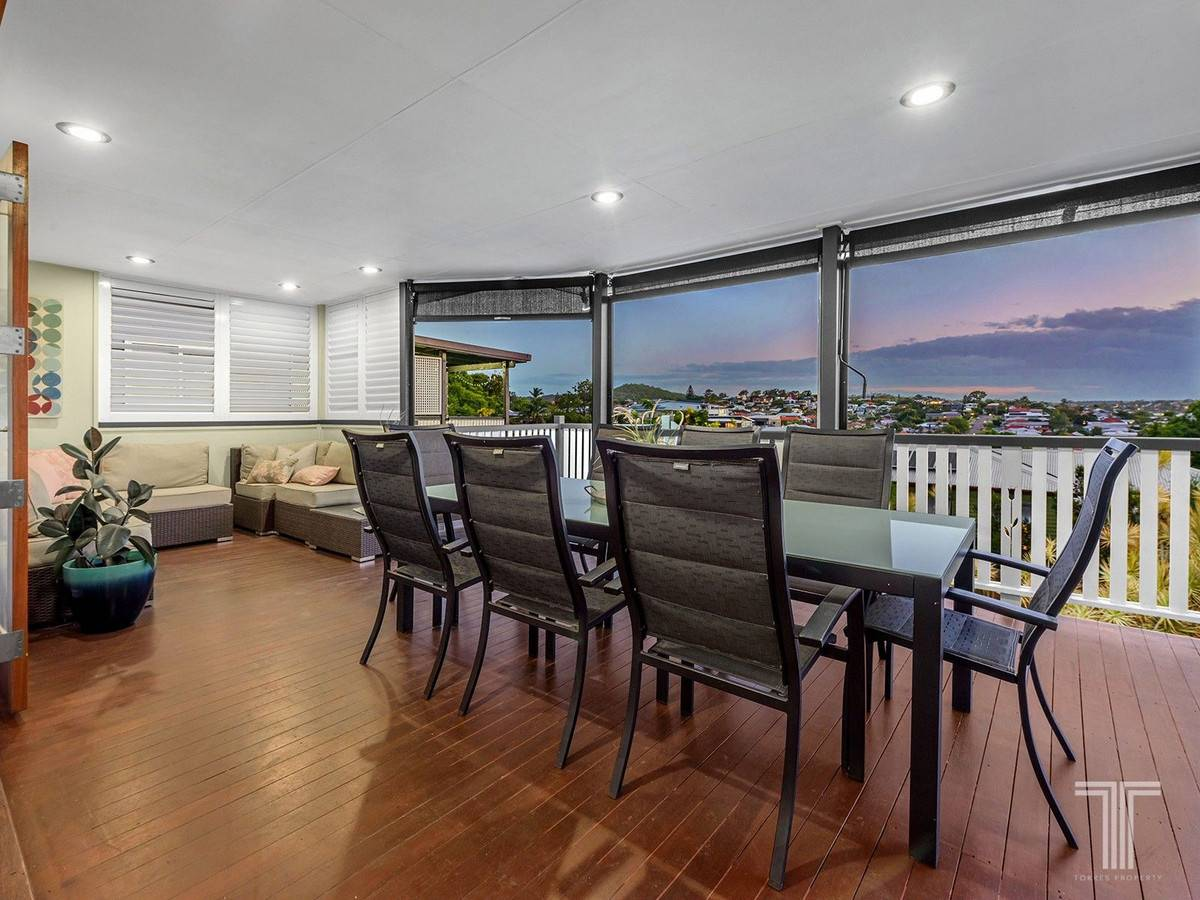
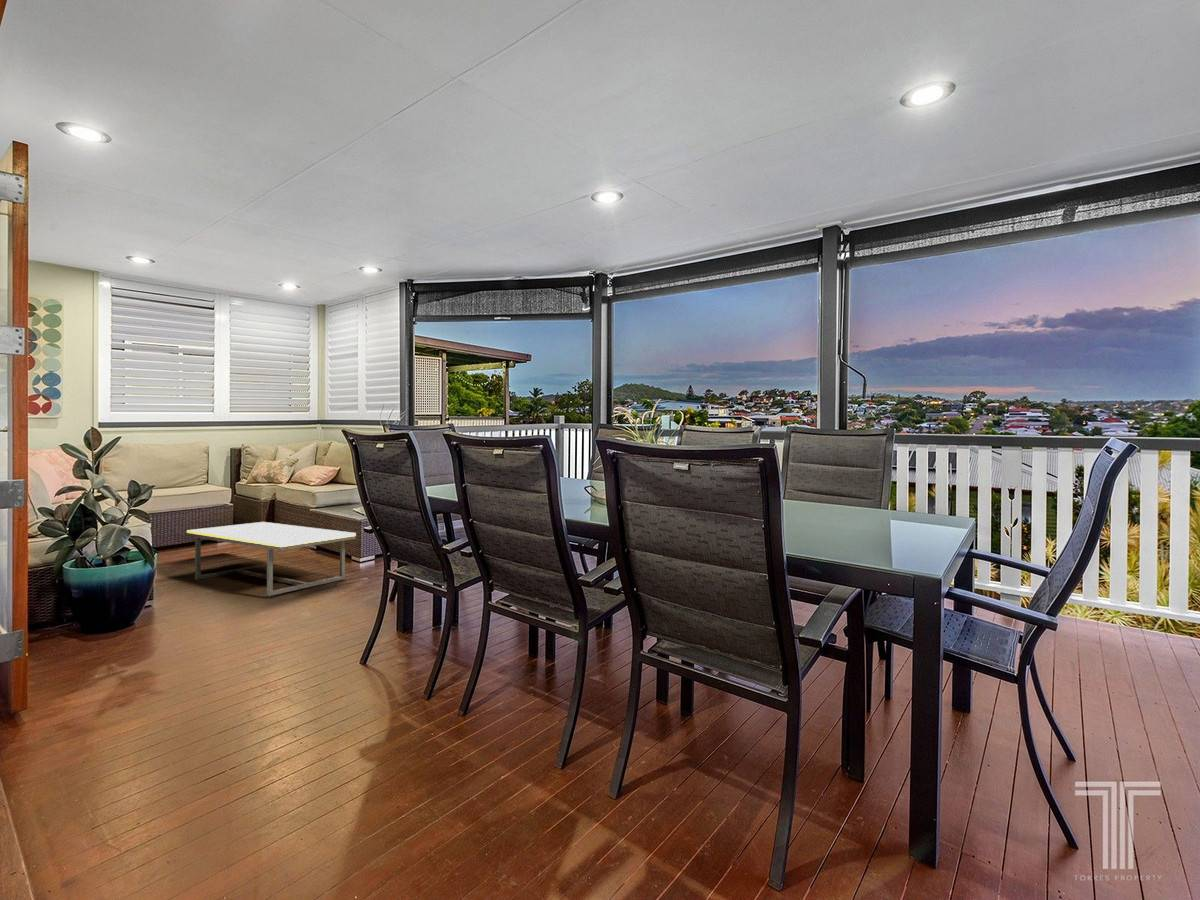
+ coffee table [186,521,357,597]
